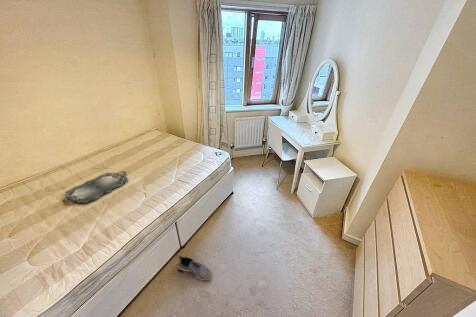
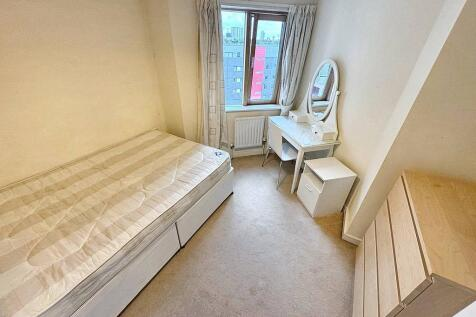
- shoe [177,255,213,281]
- serving tray [61,170,129,204]
